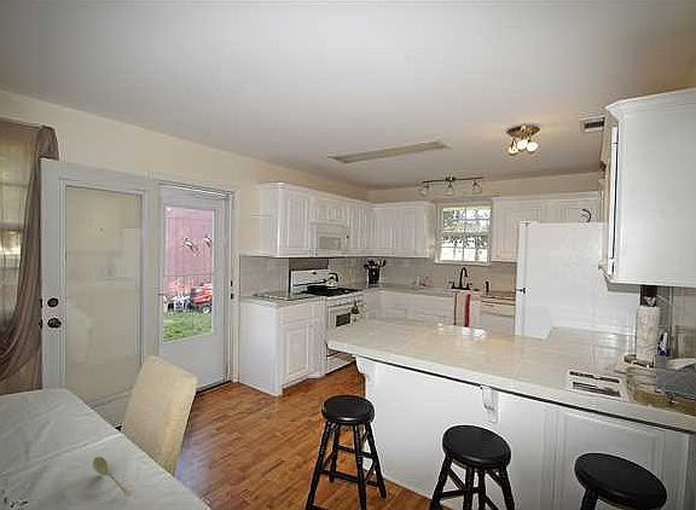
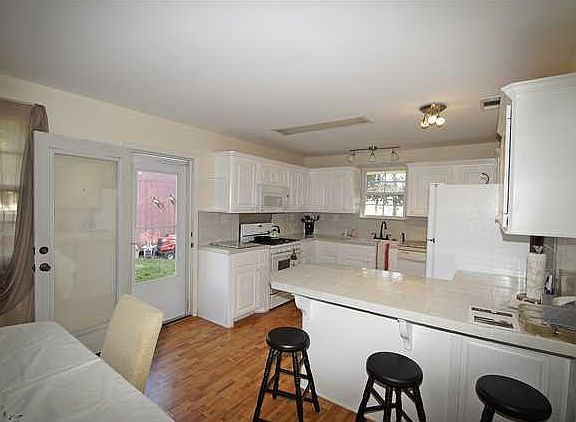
- soupspoon [92,456,130,497]
